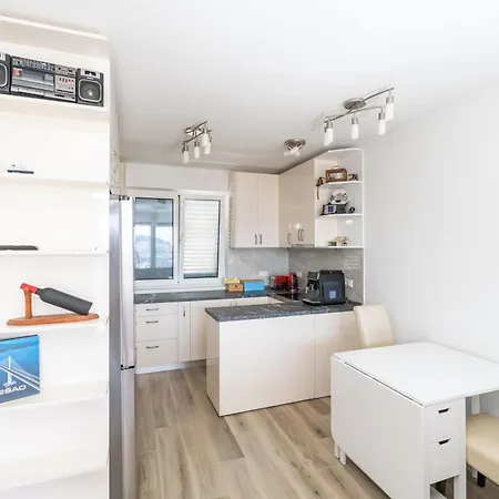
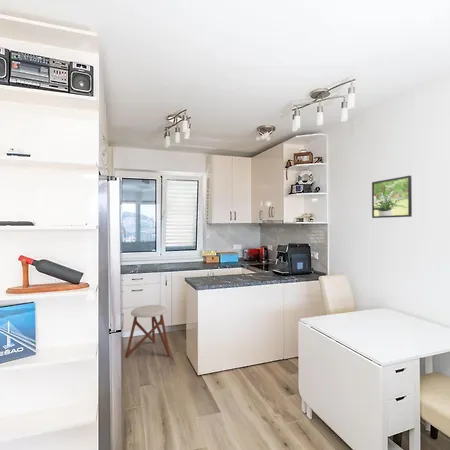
+ stool [124,304,171,359]
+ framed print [371,174,413,219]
